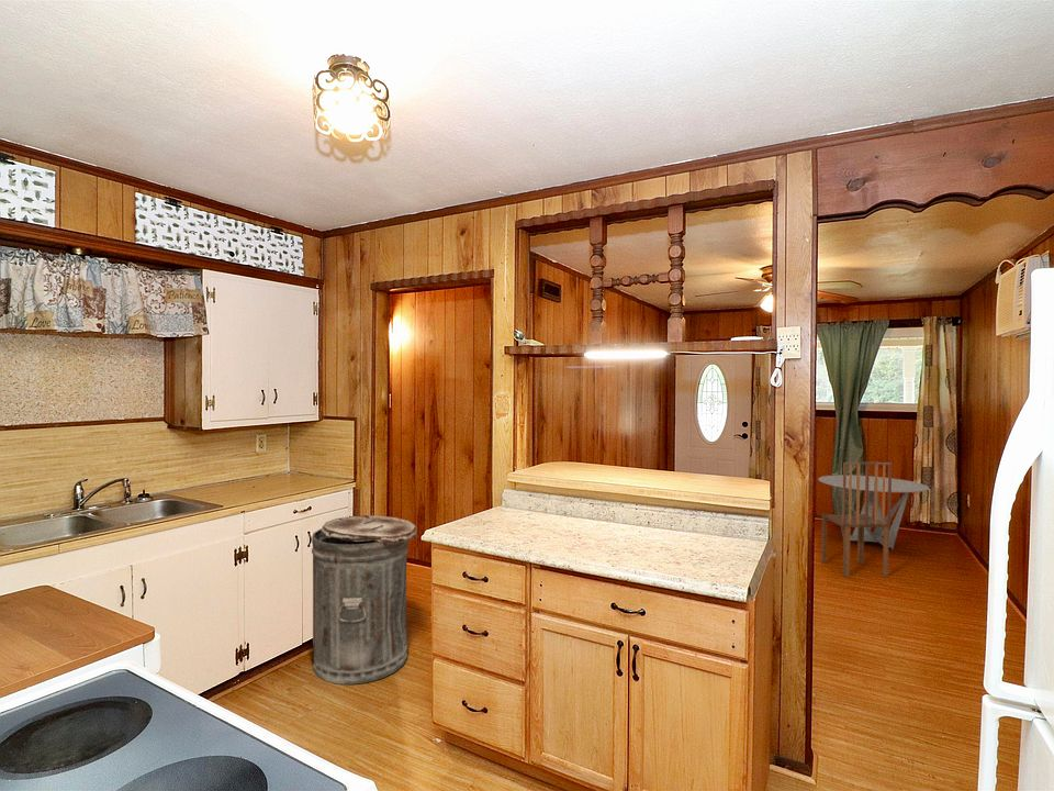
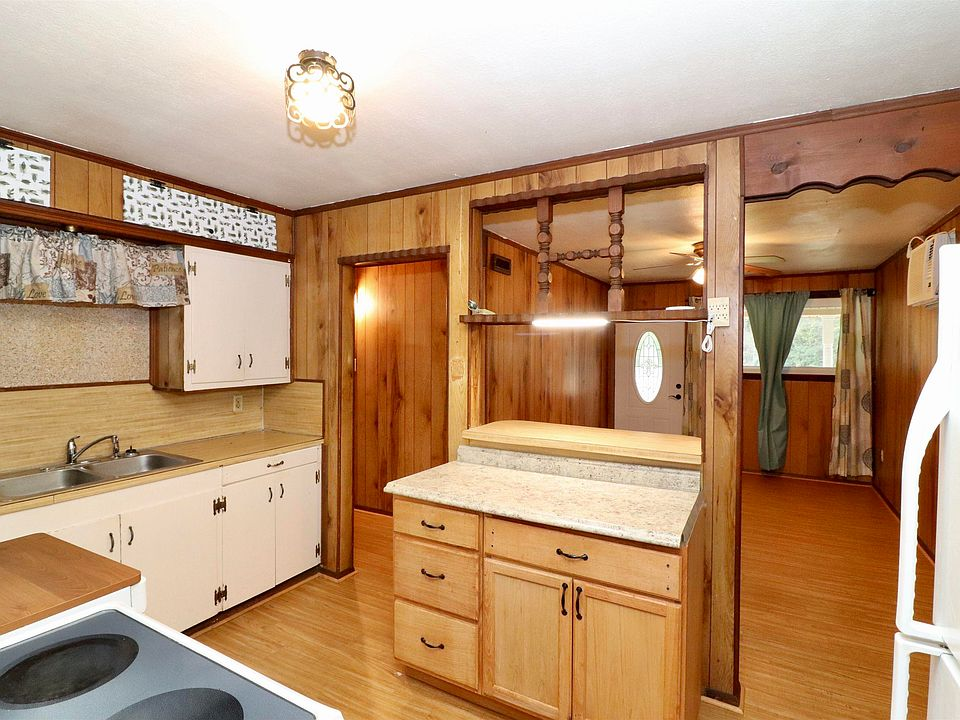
- trash can lid [311,514,418,686]
- coffee table [817,474,930,550]
- dining chair [819,461,893,578]
